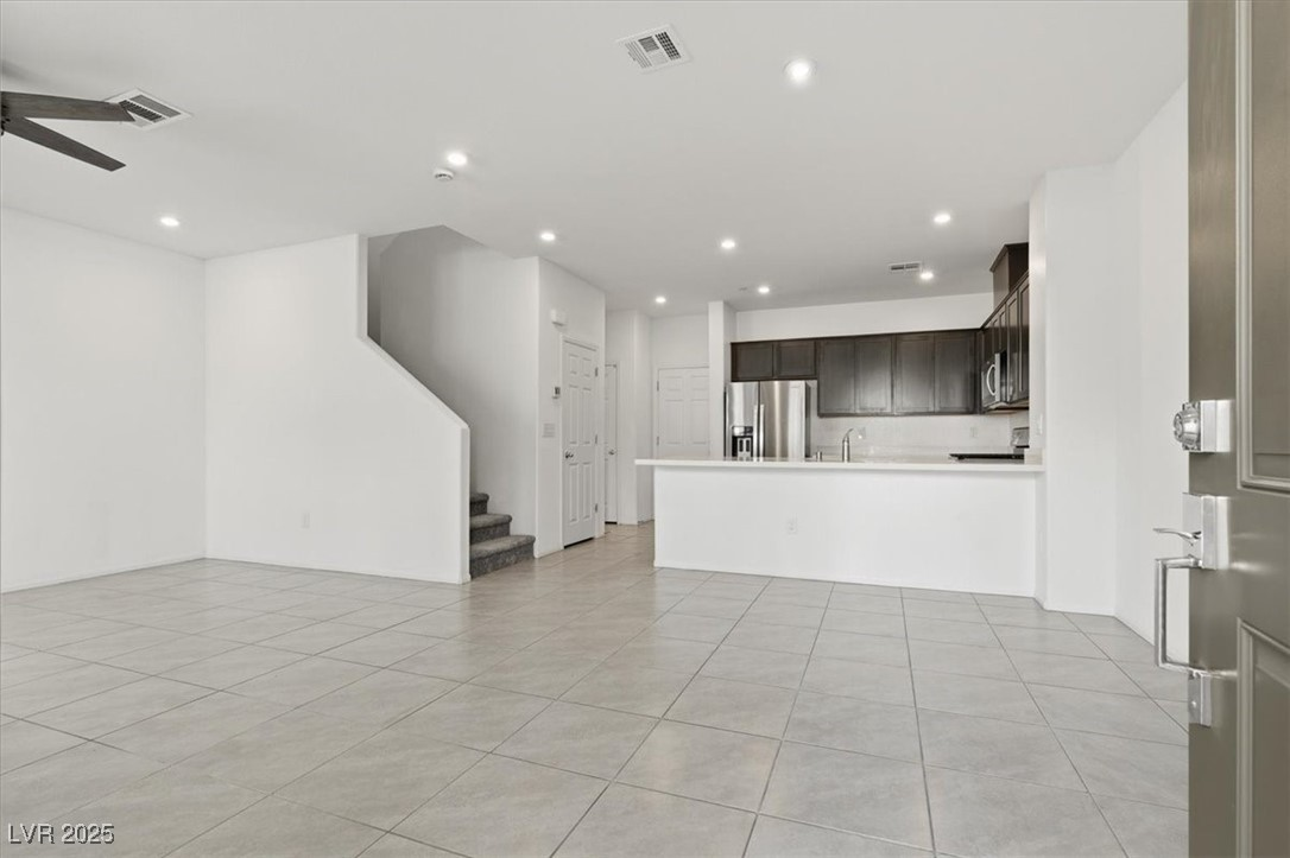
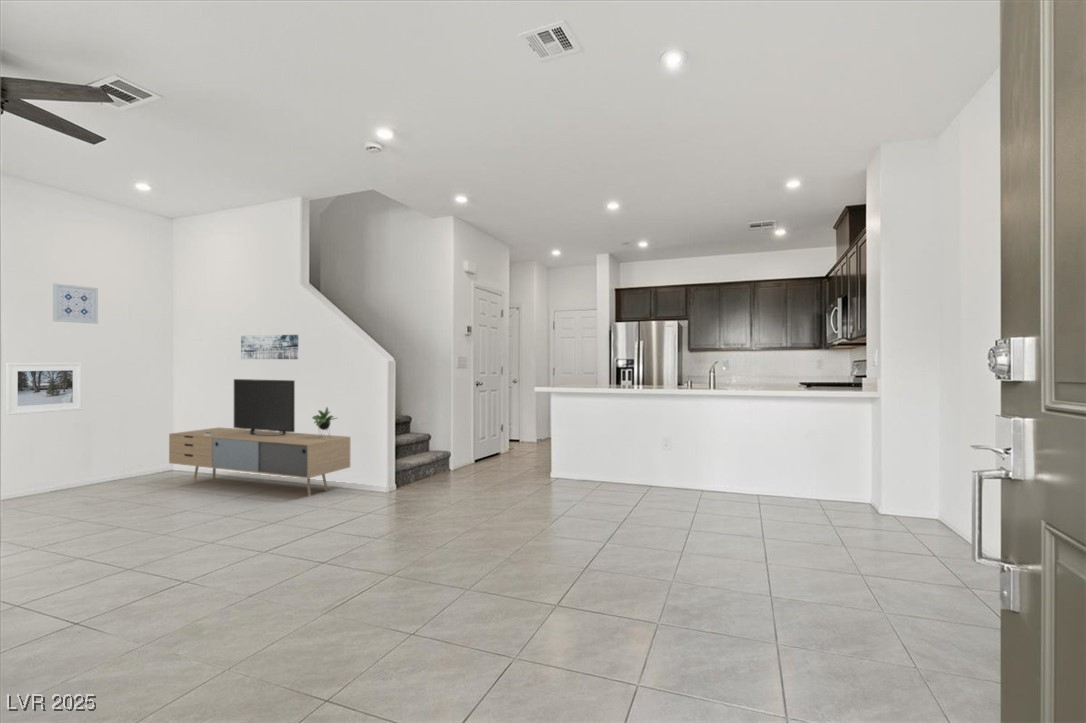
+ wall art [52,282,99,325]
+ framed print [5,362,83,416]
+ wall art [240,334,299,360]
+ media console [168,378,351,498]
